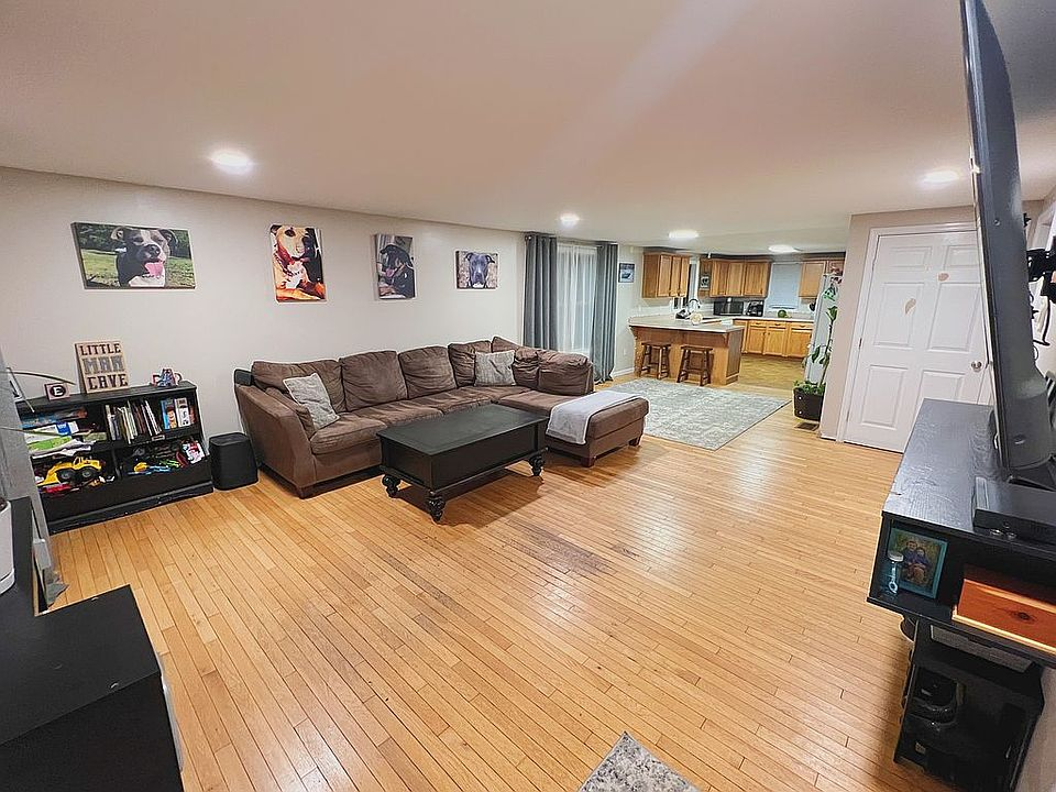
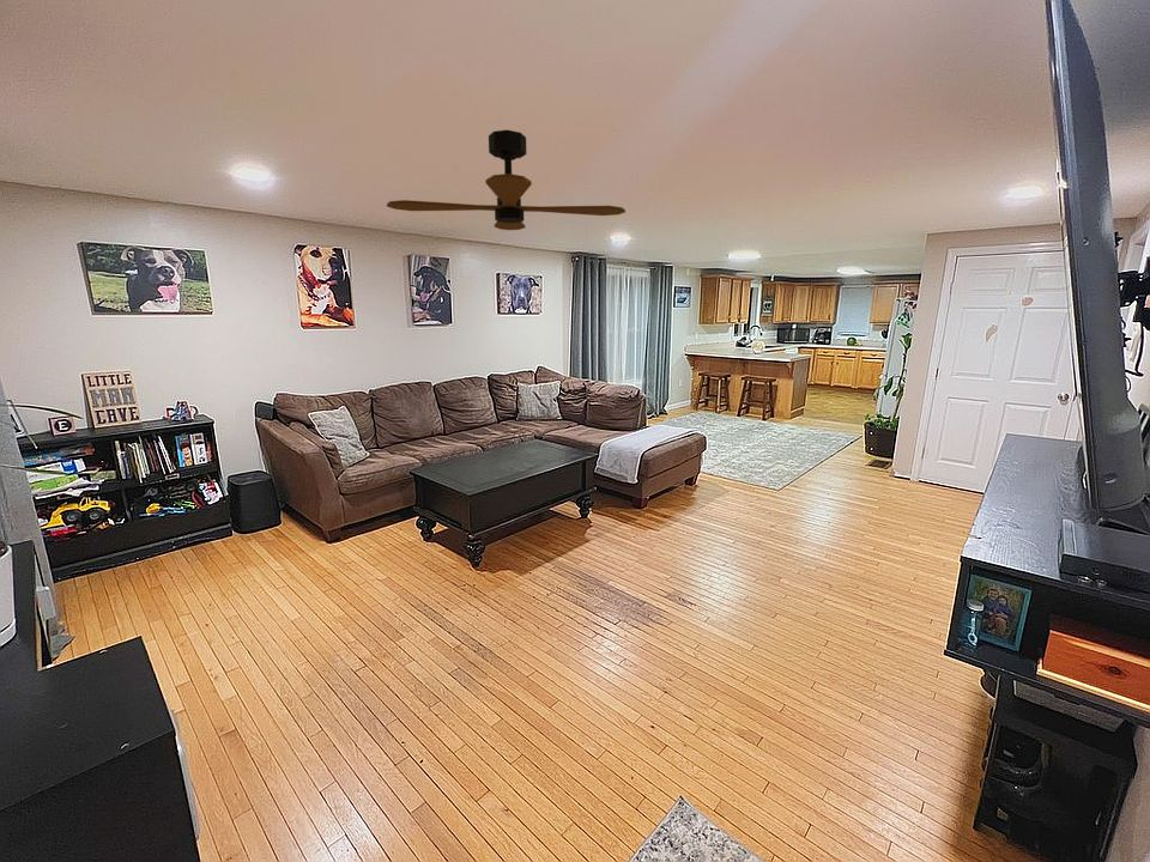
+ ceiling fan [386,128,627,231]
